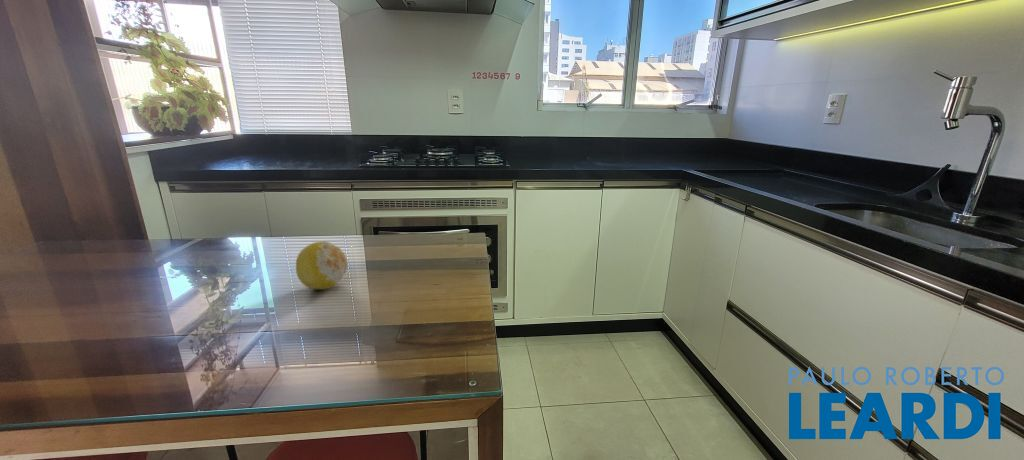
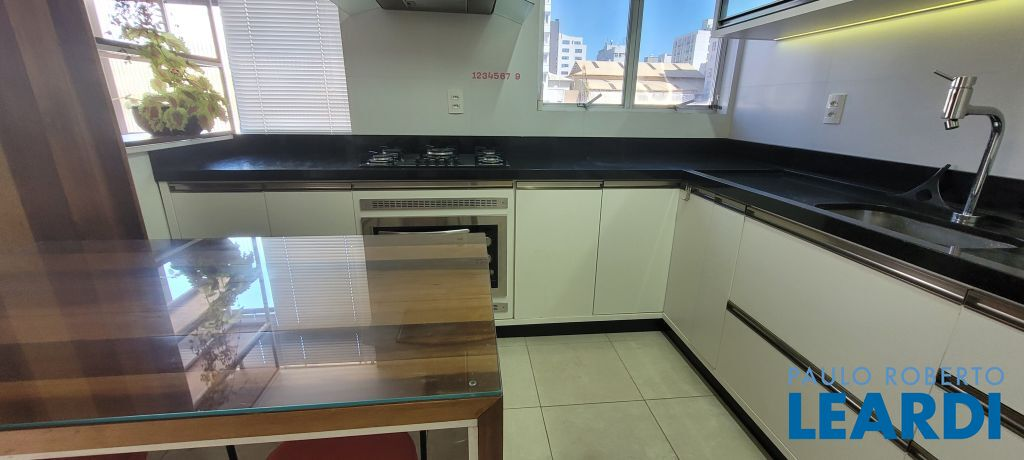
- fruit [295,240,349,290]
